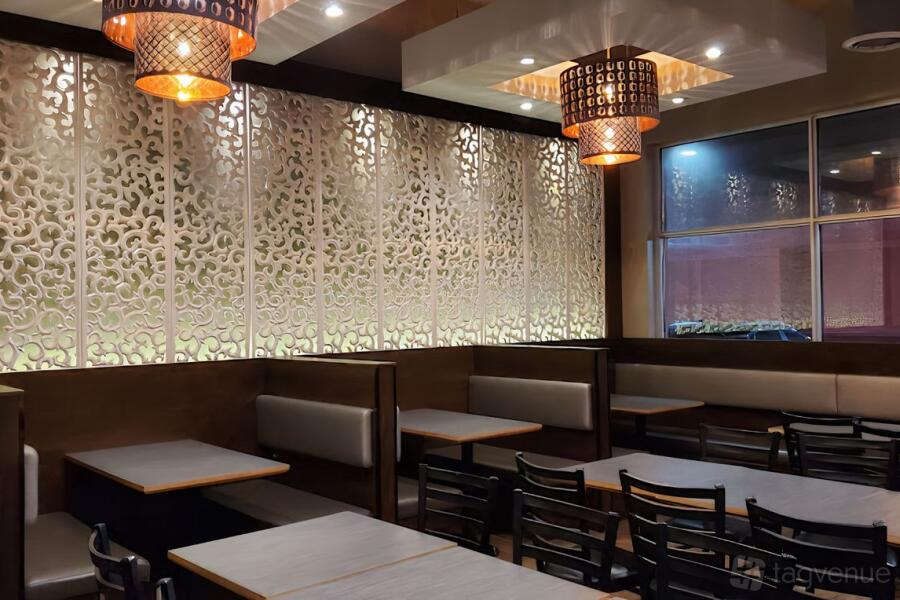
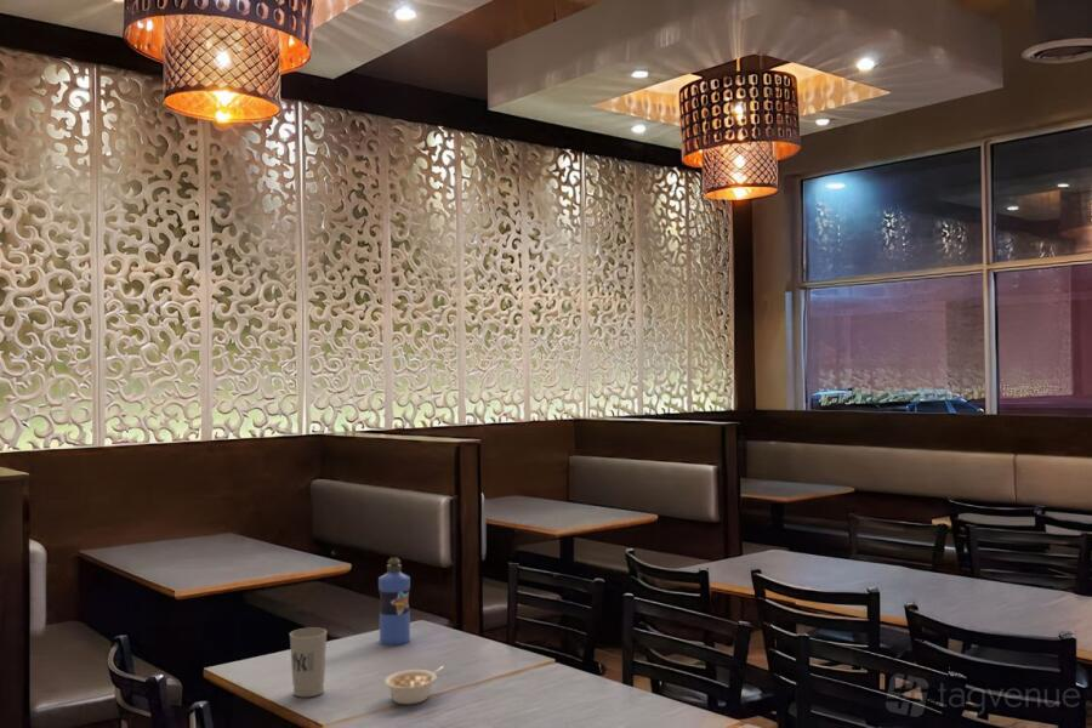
+ legume [383,665,445,706]
+ water bottle [377,556,411,647]
+ cup [289,626,328,699]
